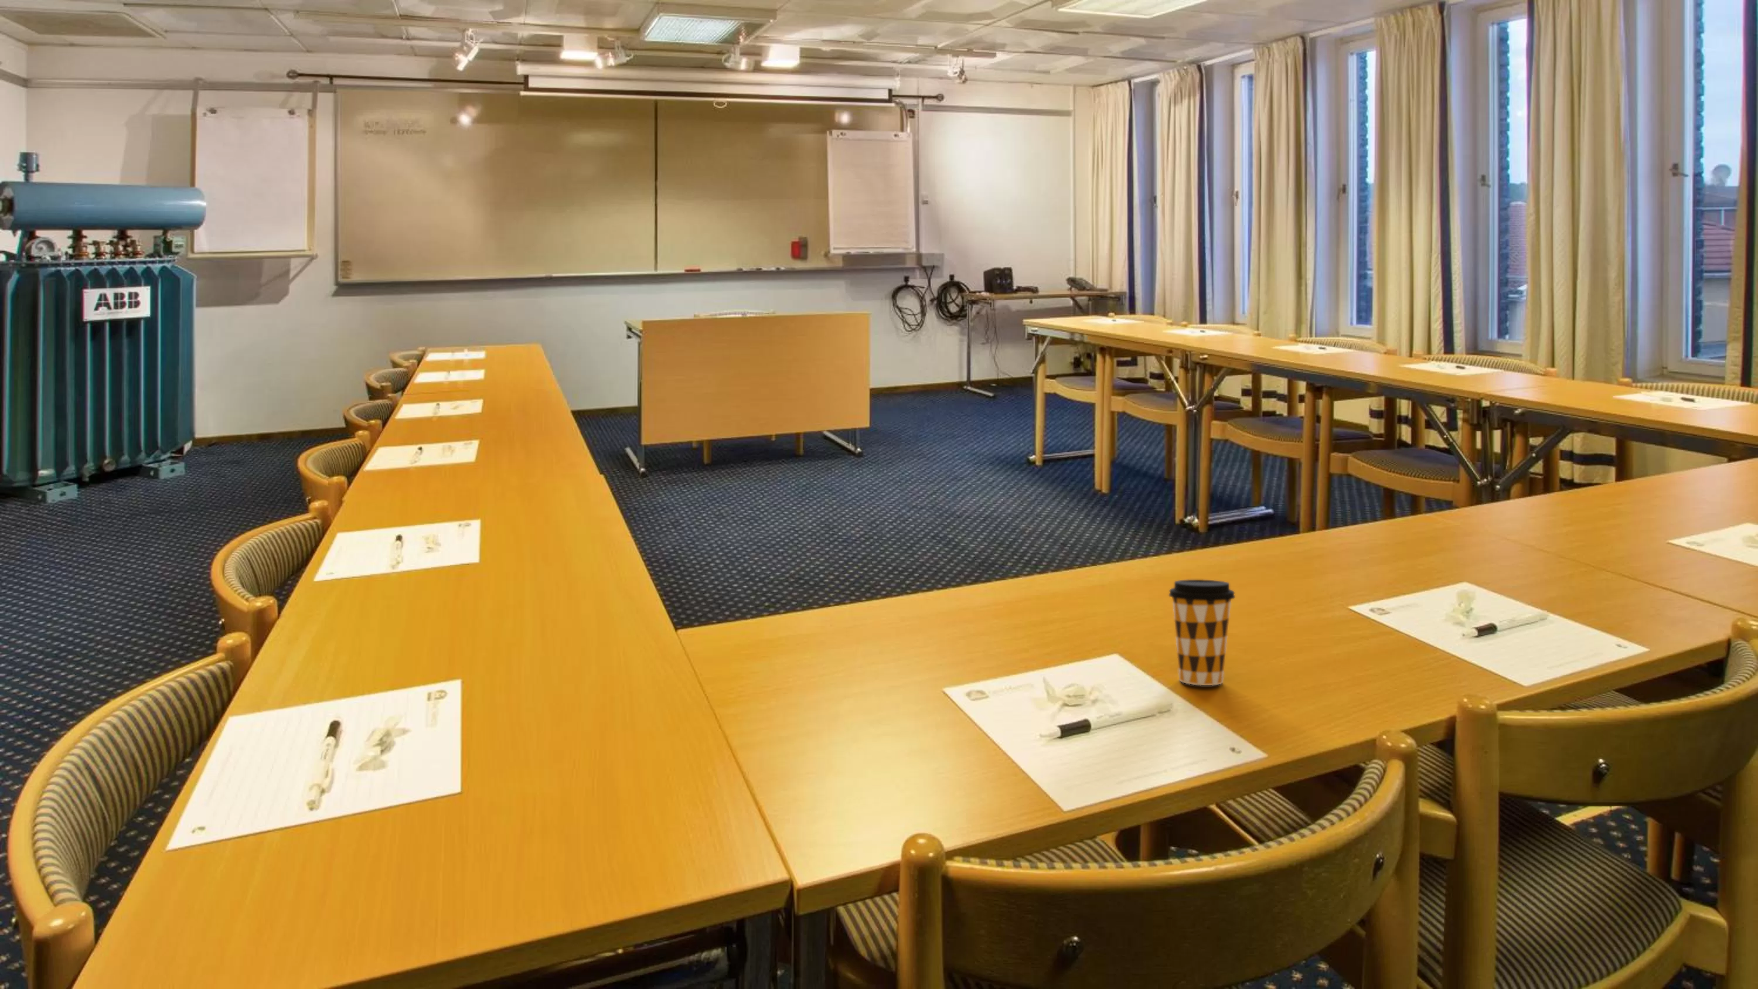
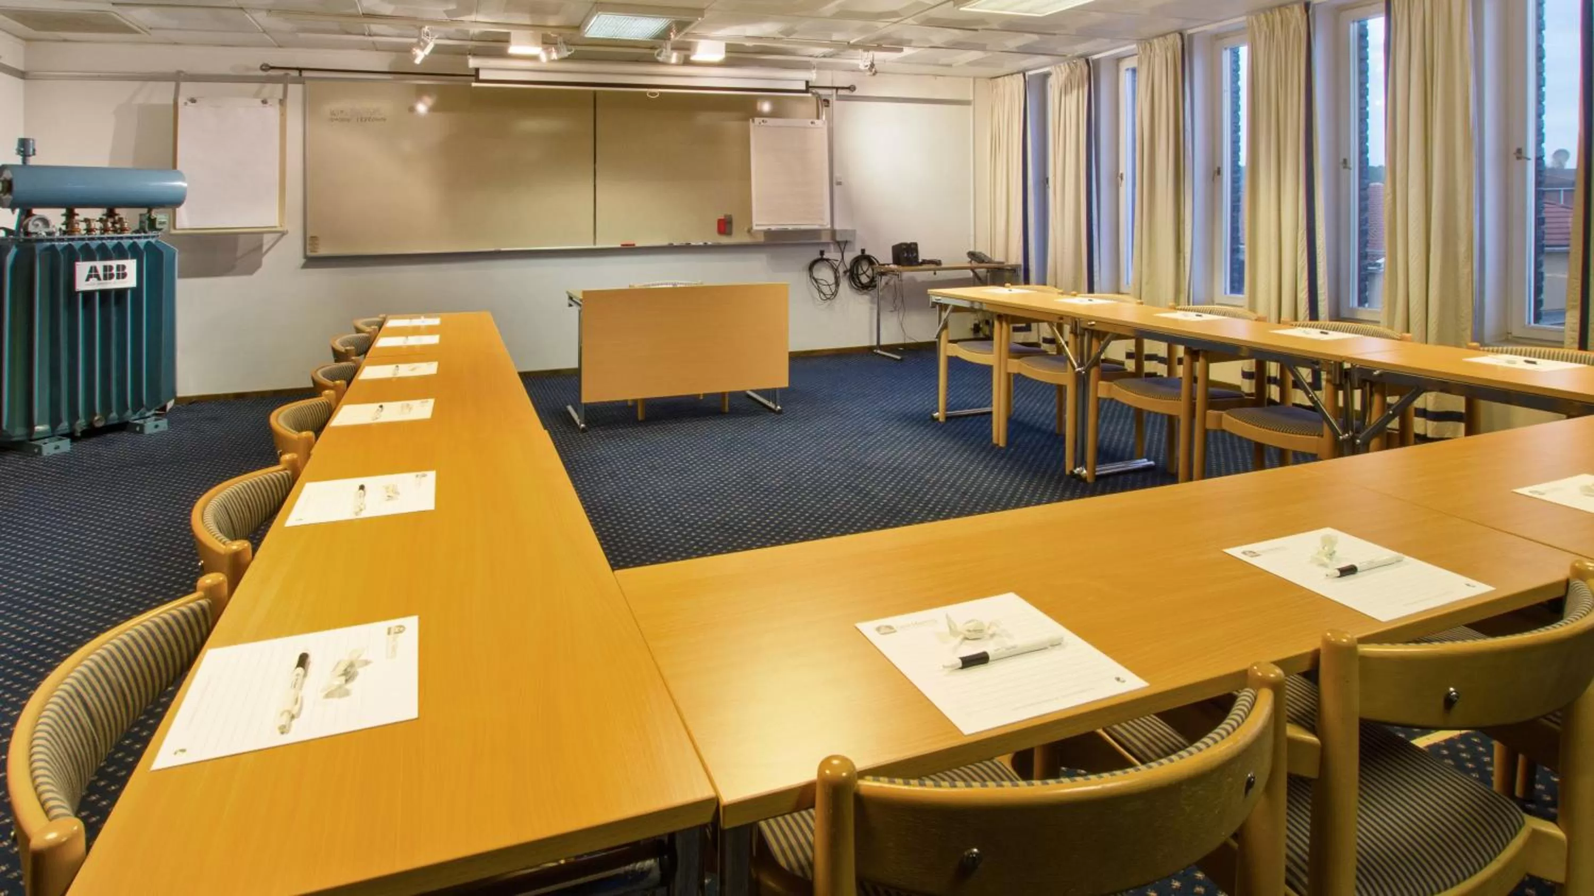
- coffee cup [1168,578,1236,686]
